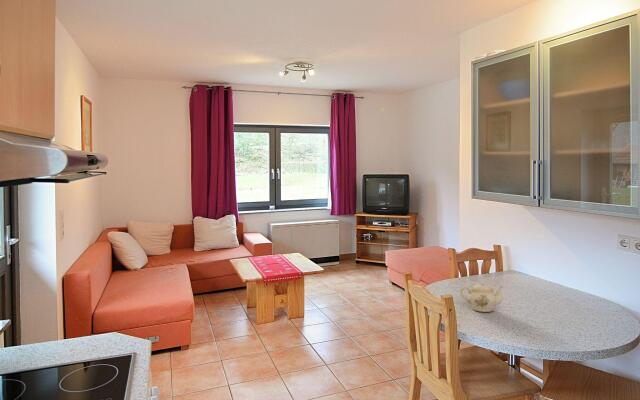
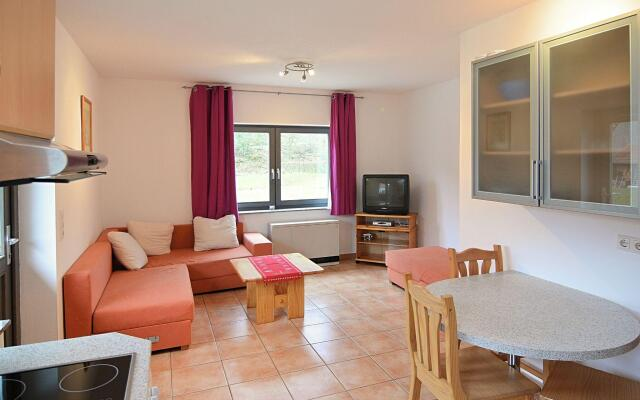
- teapot [459,281,504,313]
